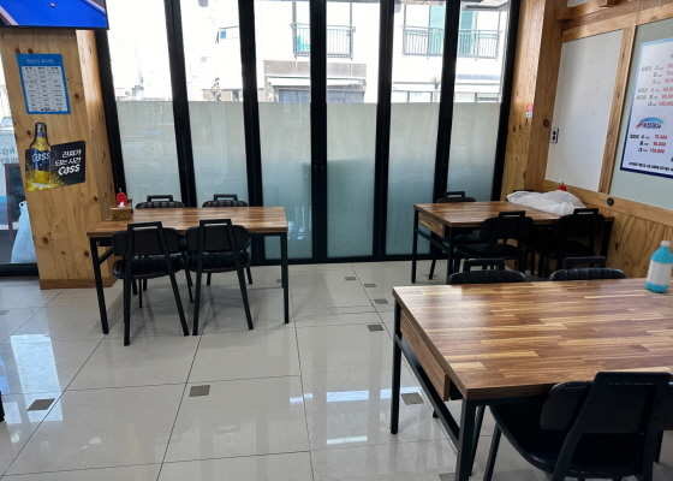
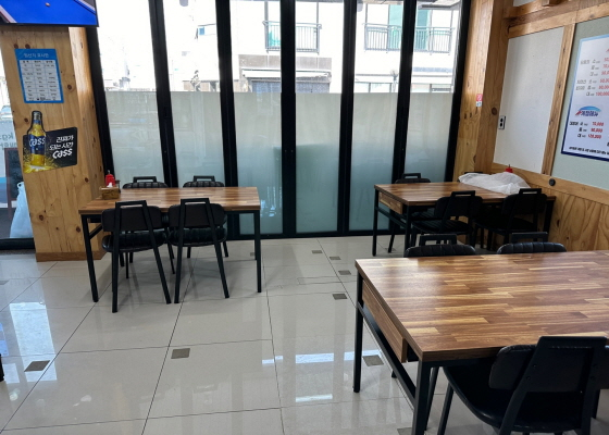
- water bottle [644,239,673,293]
